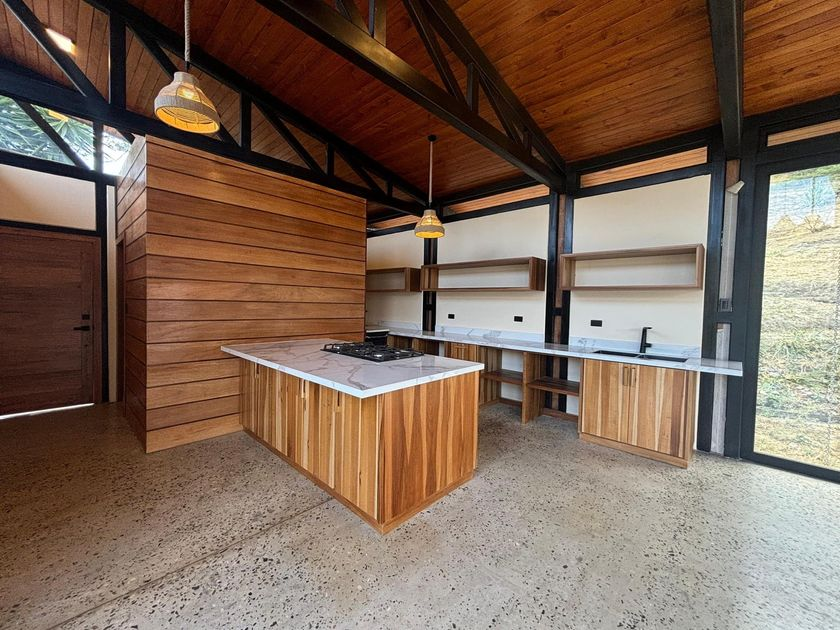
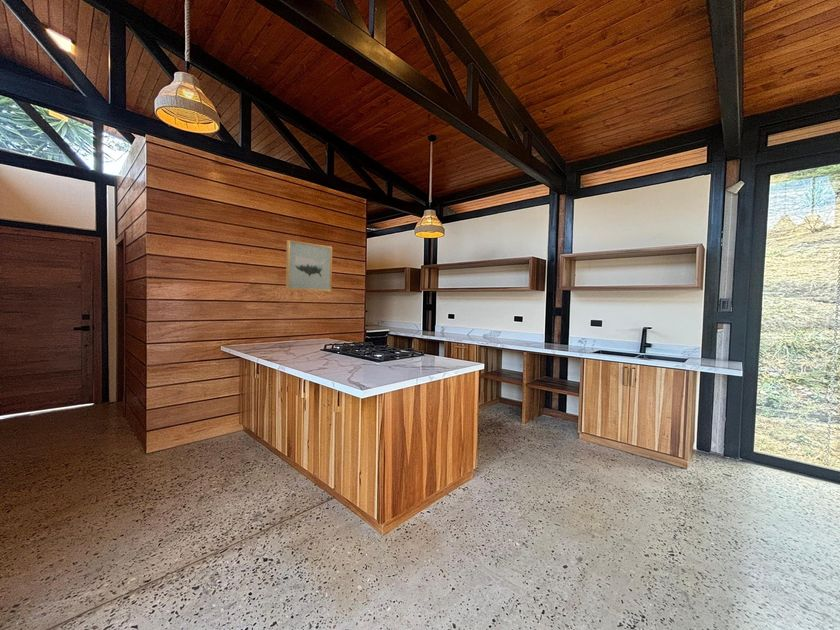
+ wall art [285,239,333,293]
